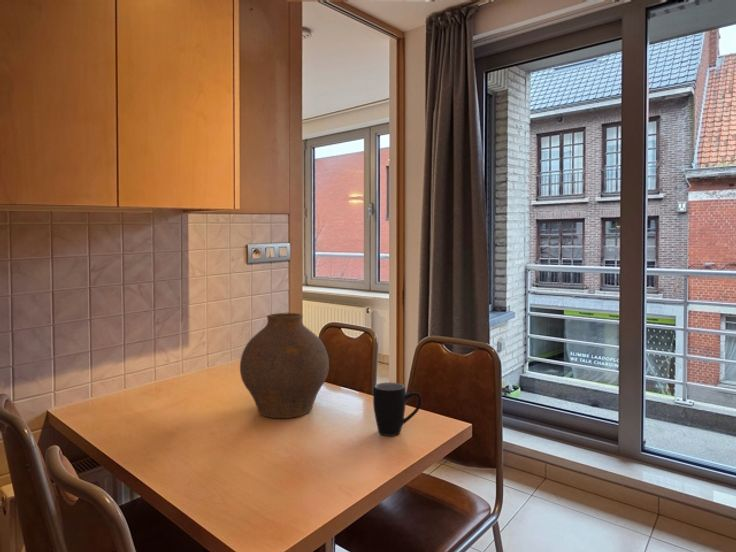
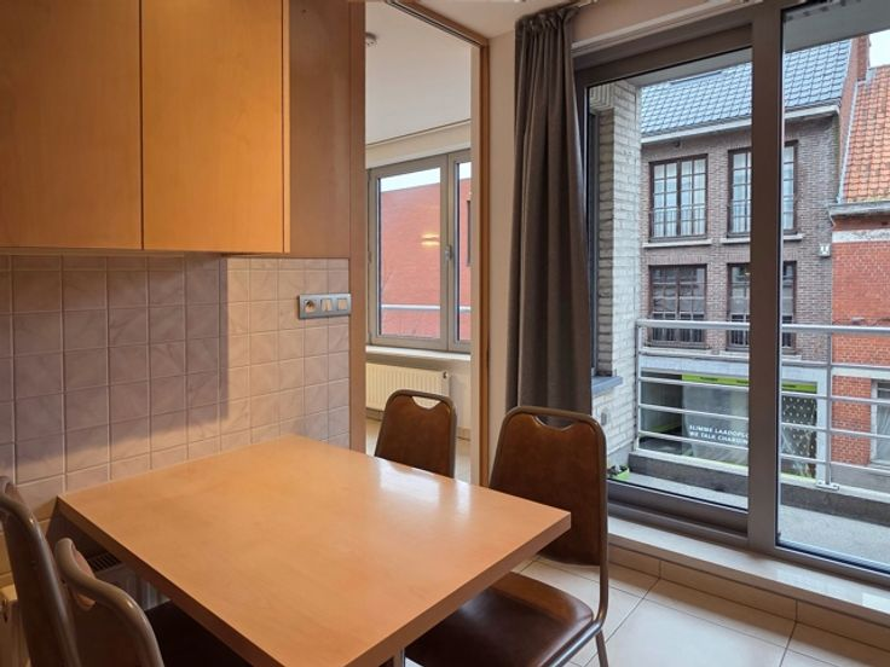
- vase [239,312,330,419]
- mug [372,381,423,437]
